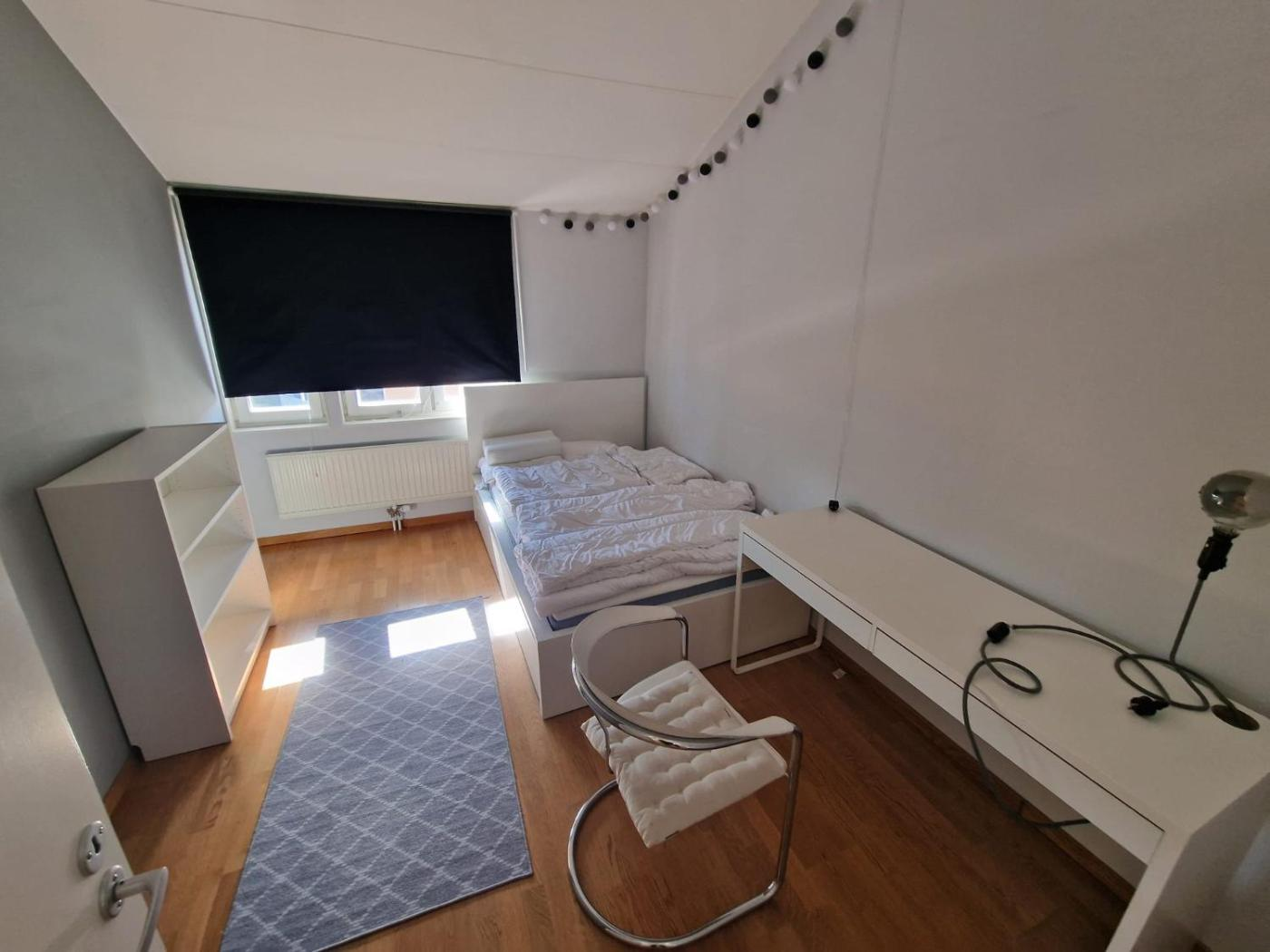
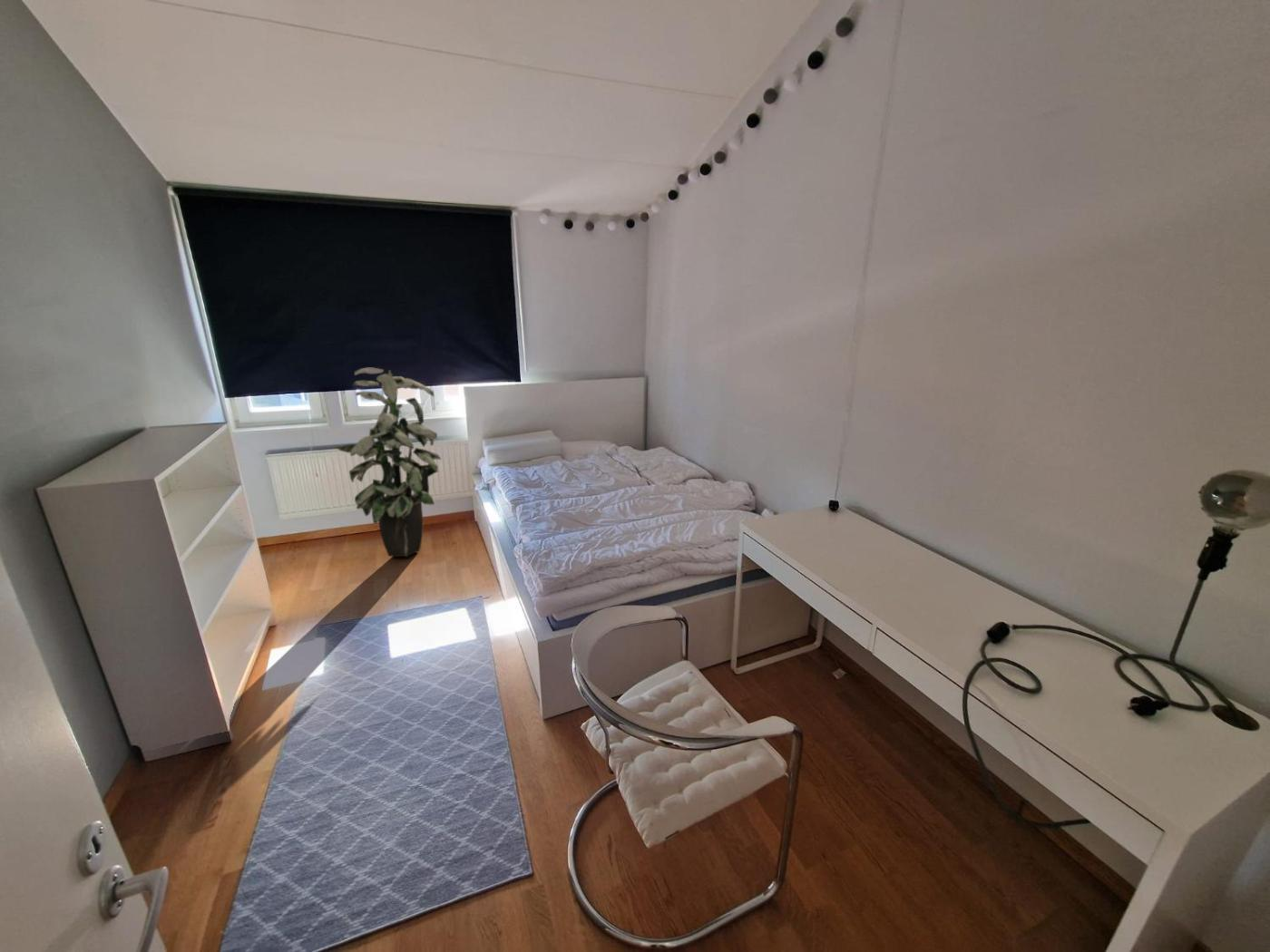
+ indoor plant [333,367,442,558]
